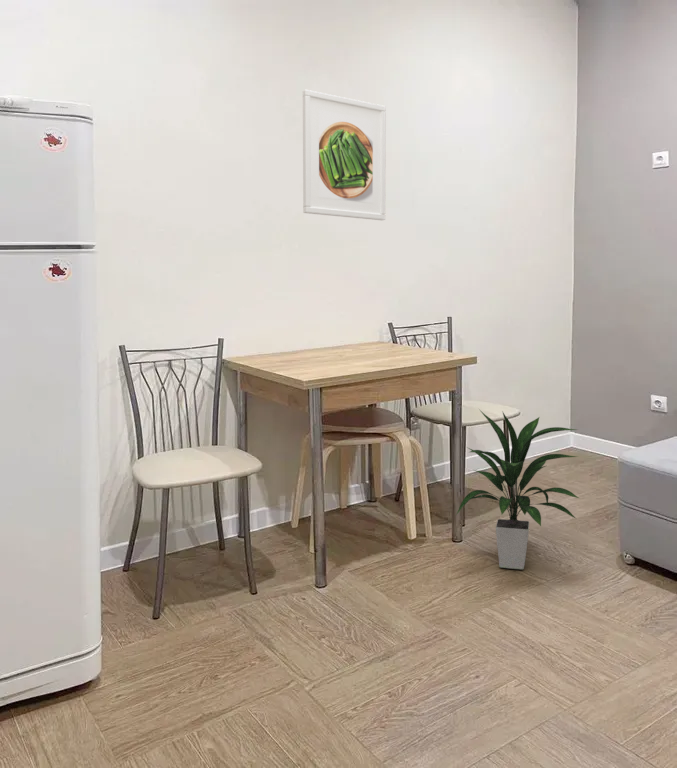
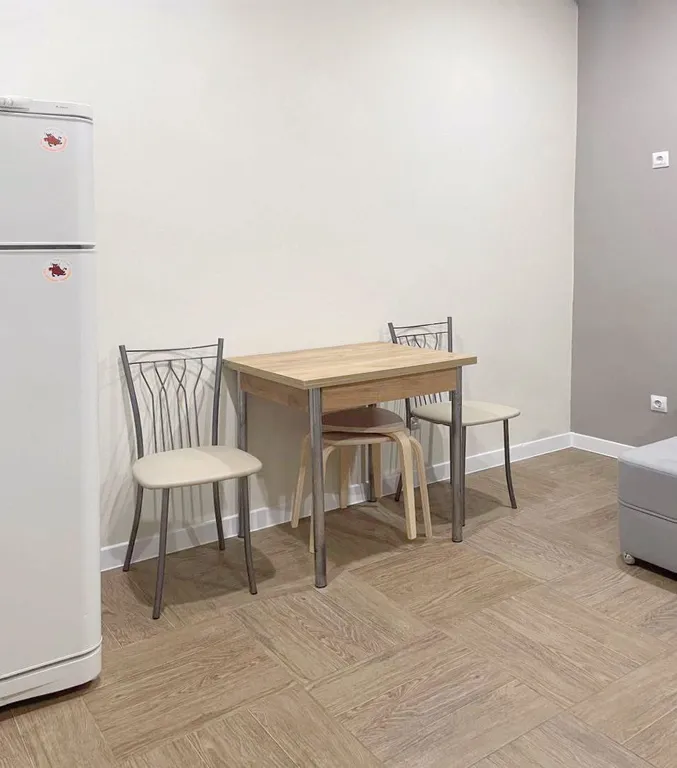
- indoor plant [455,408,580,570]
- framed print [302,89,387,221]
